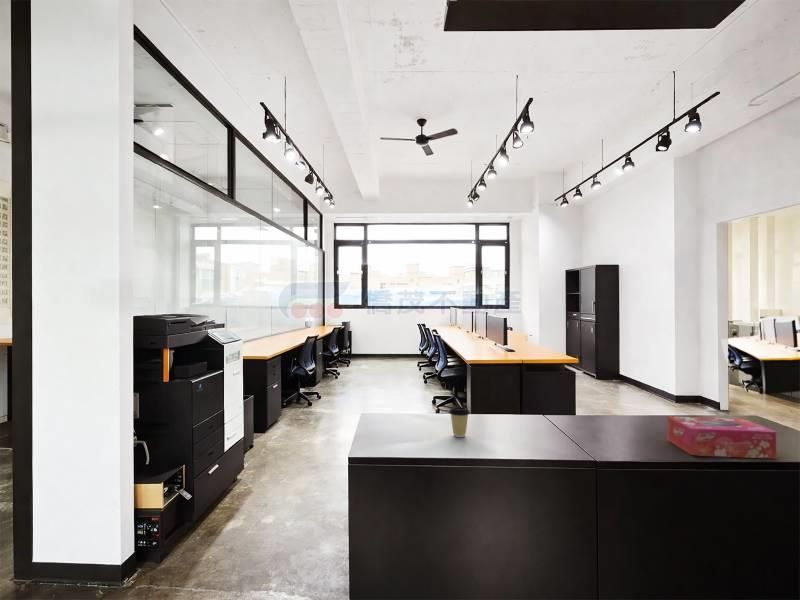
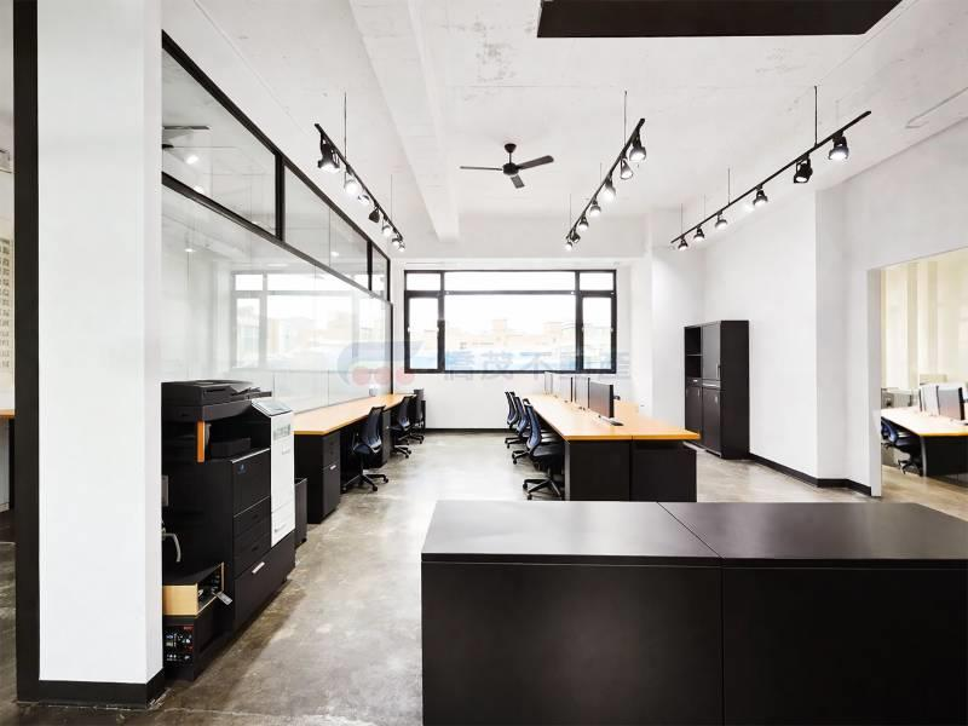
- coffee cup [448,406,471,438]
- tissue box [667,416,777,460]
